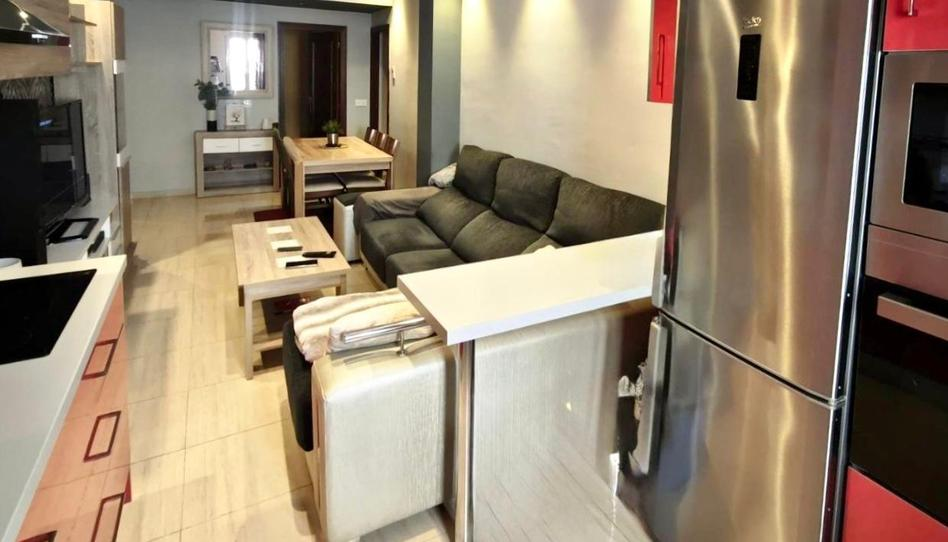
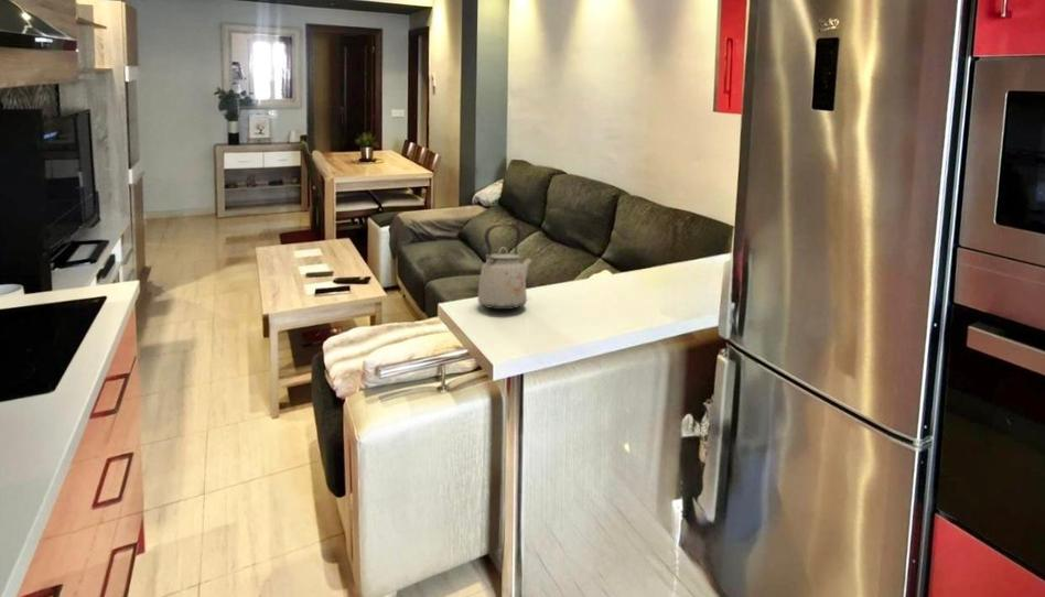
+ kettle [476,222,534,311]
